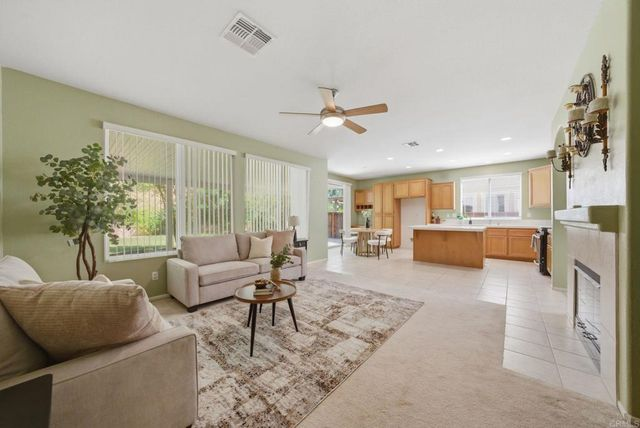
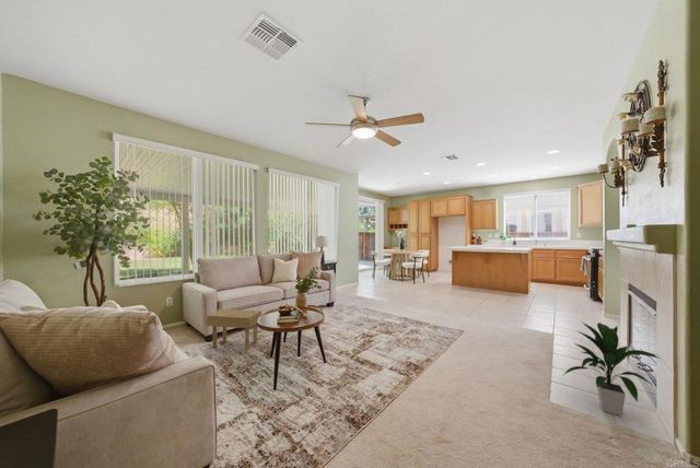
+ side table [206,308,262,351]
+ indoor plant [561,321,662,417]
